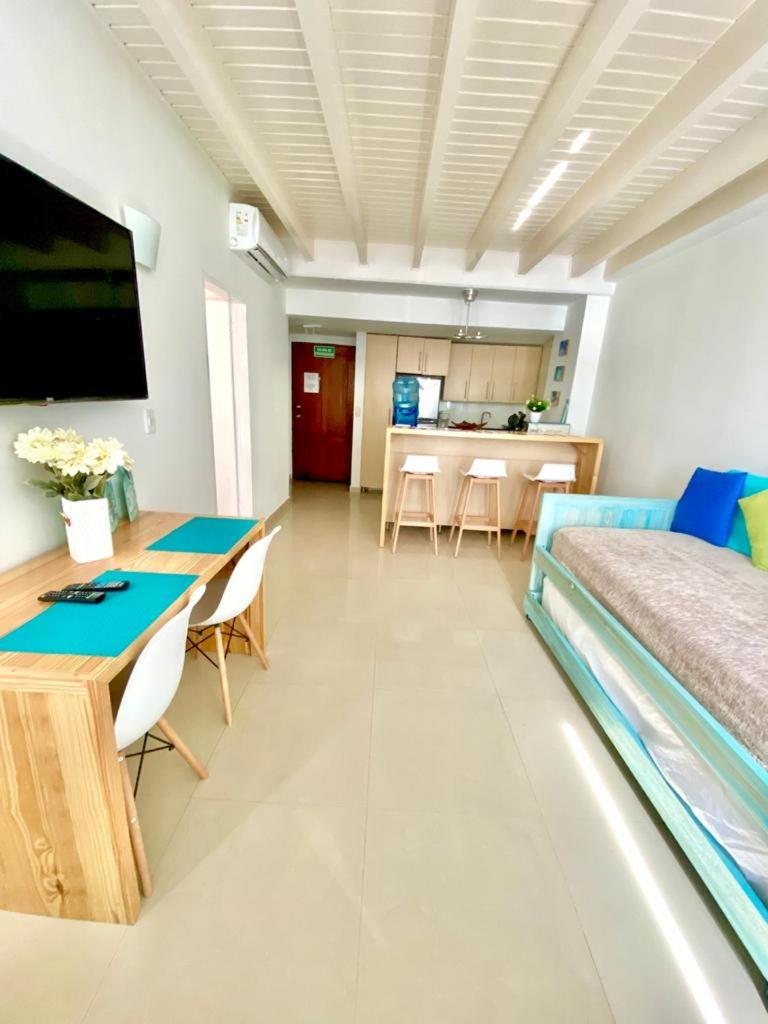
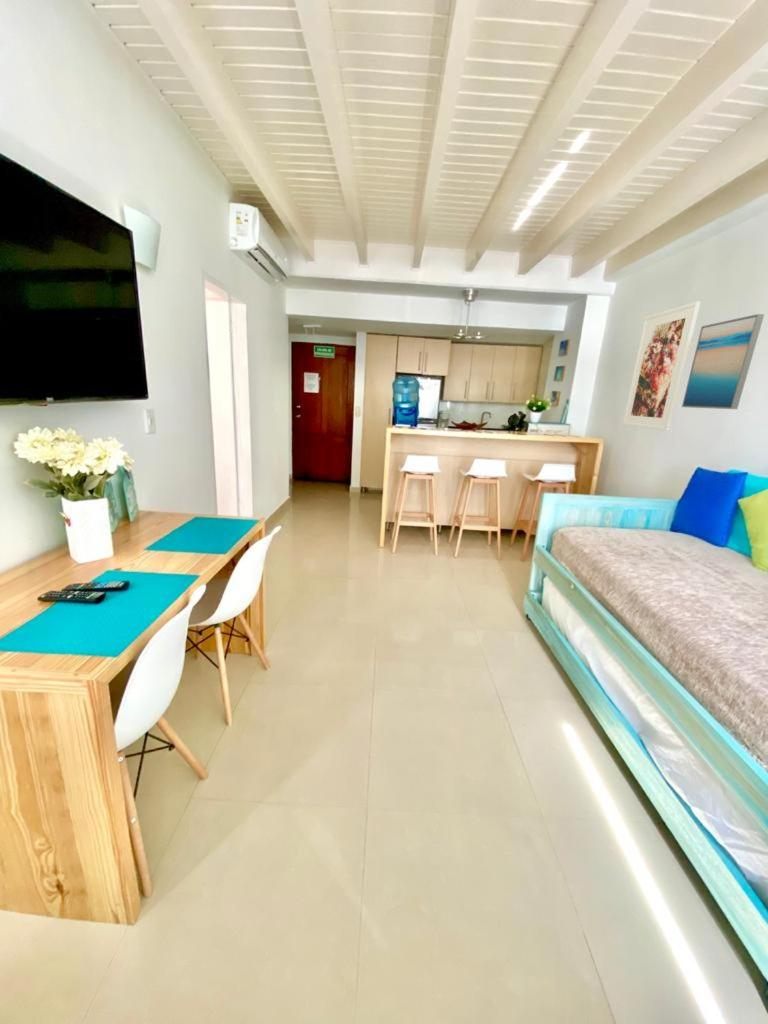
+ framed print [621,301,701,432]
+ wall art [681,313,765,410]
